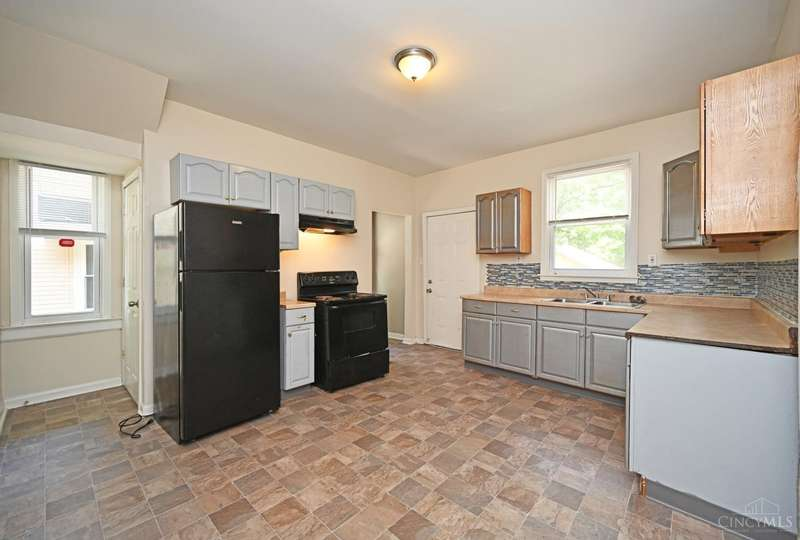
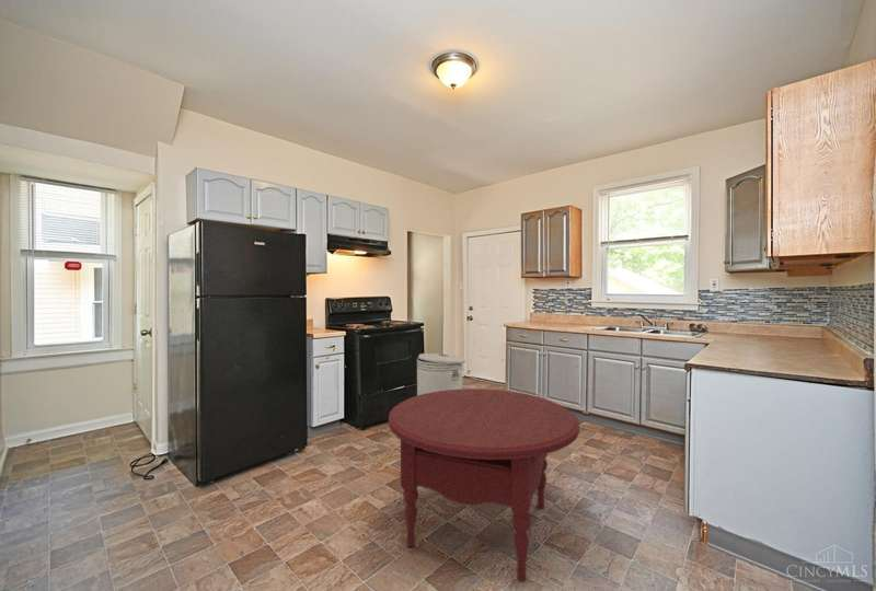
+ round table [388,387,580,582]
+ can [416,352,466,396]
